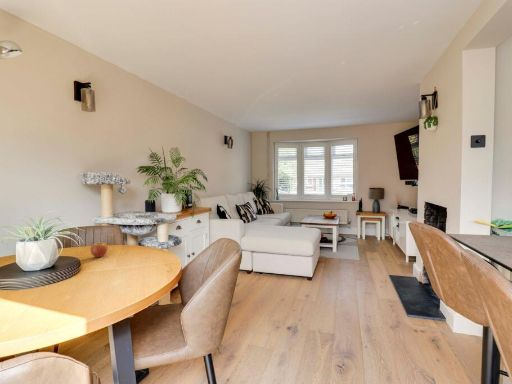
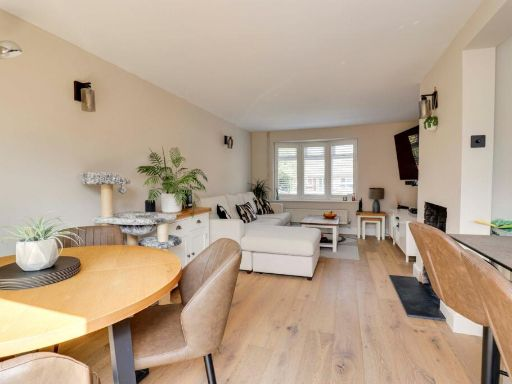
- fruit [90,240,109,258]
